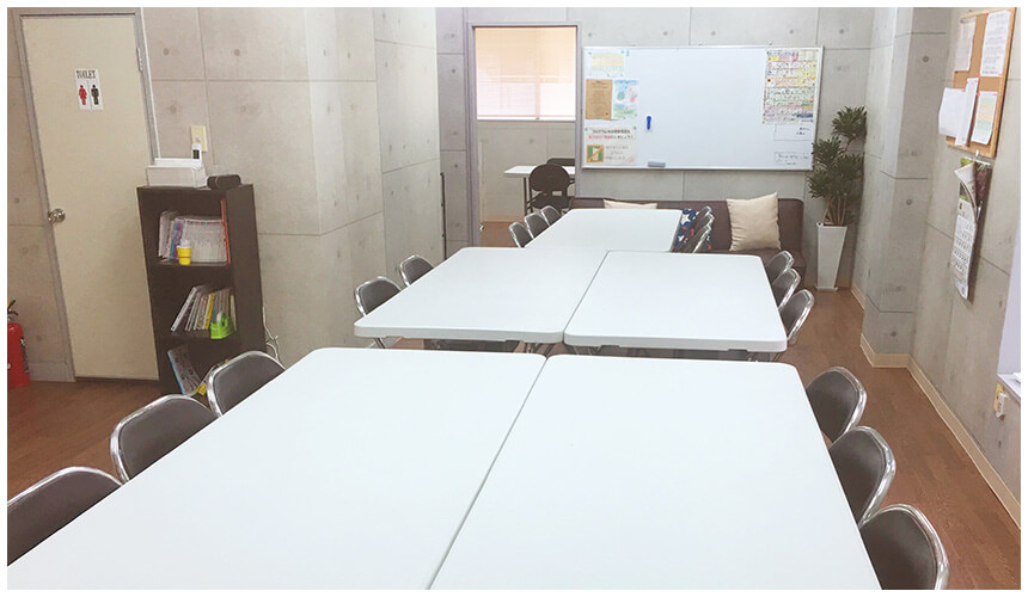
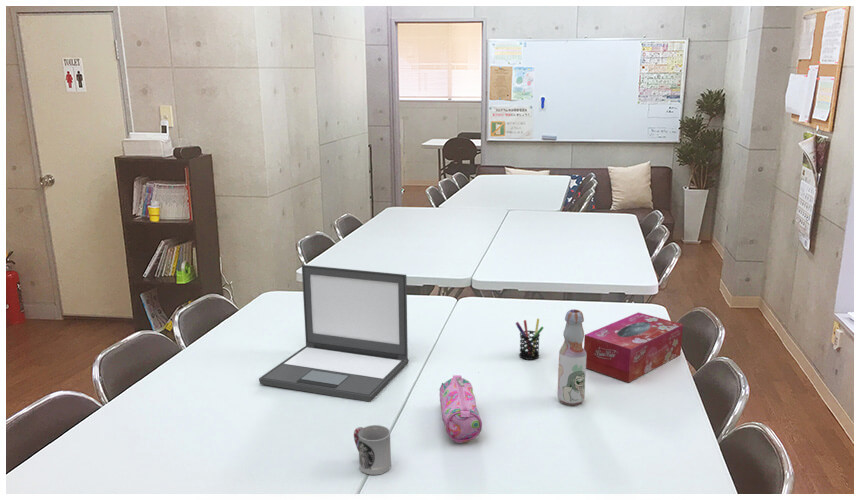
+ bottle [556,309,587,406]
+ tissue box [583,312,684,384]
+ pencil case [439,374,483,444]
+ cup [353,424,392,476]
+ pen holder [514,318,544,361]
+ laptop [258,264,410,403]
